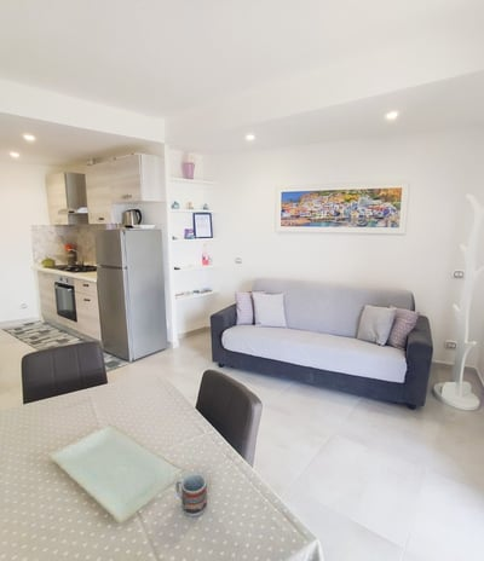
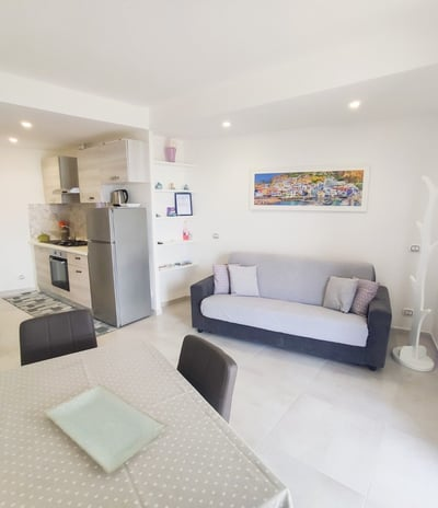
- cup [174,473,208,517]
